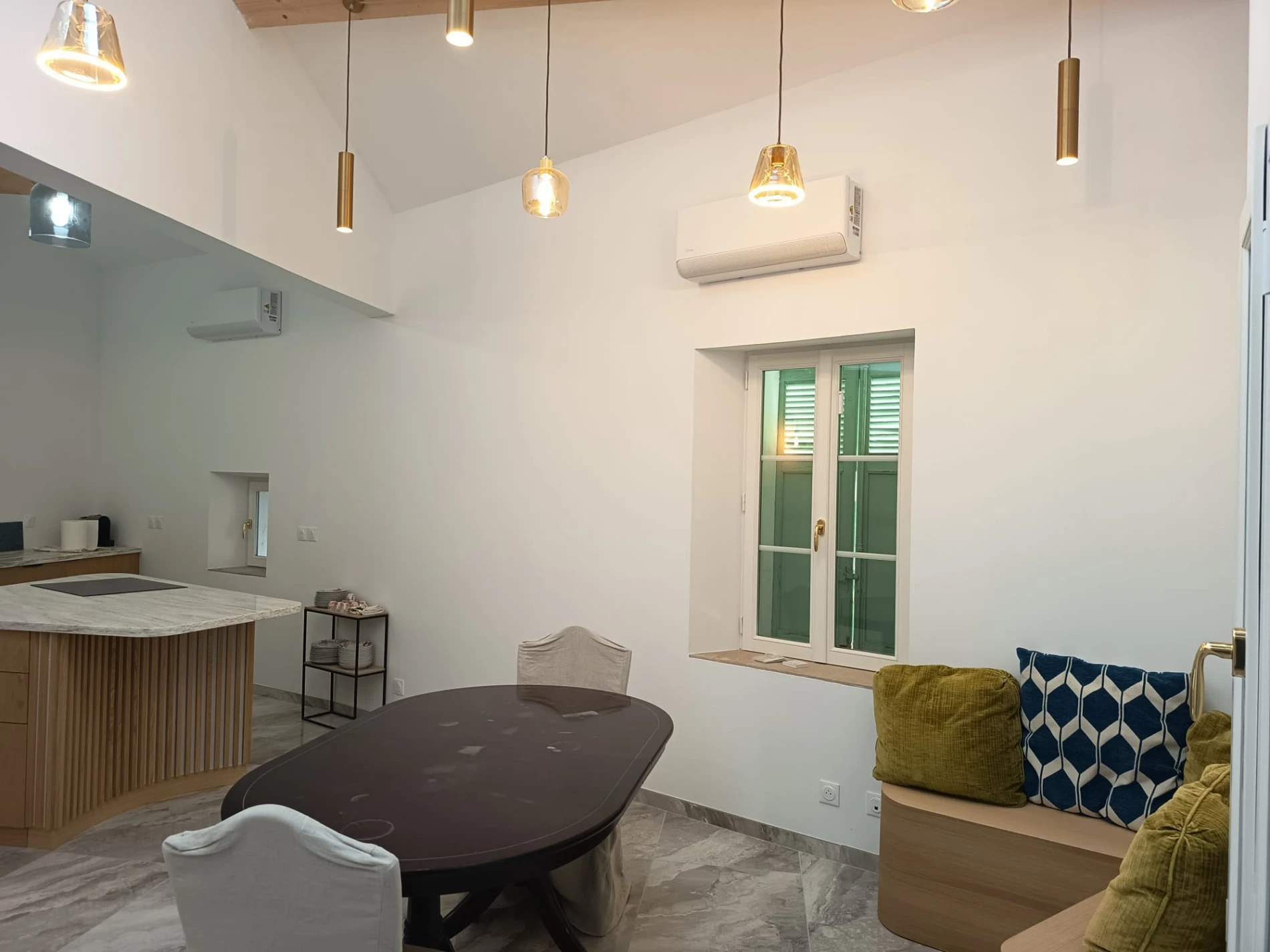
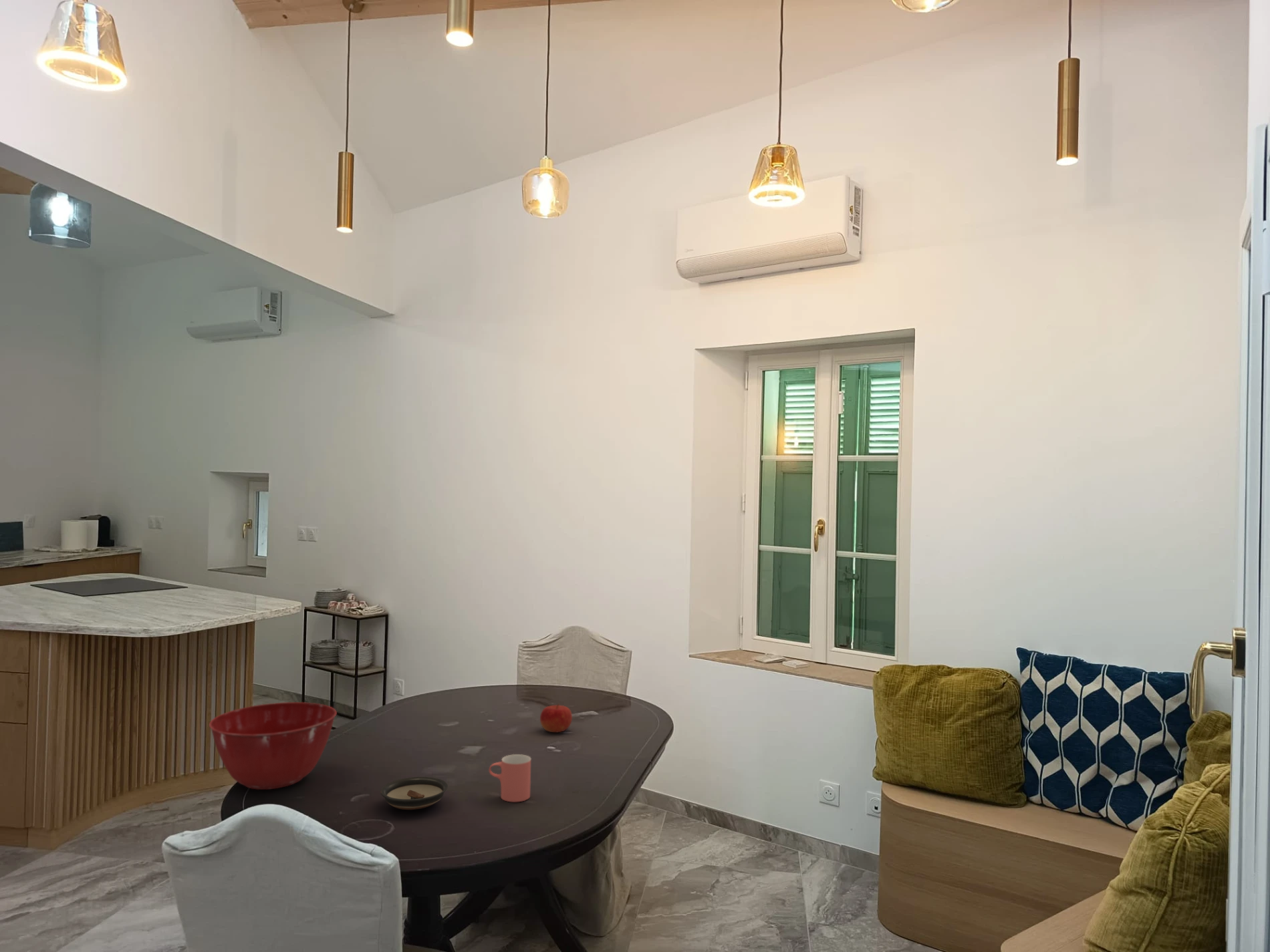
+ saucer [380,776,449,810]
+ cup [488,754,531,802]
+ mixing bowl [209,701,338,790]
+ fruit [539,703,573,733]
